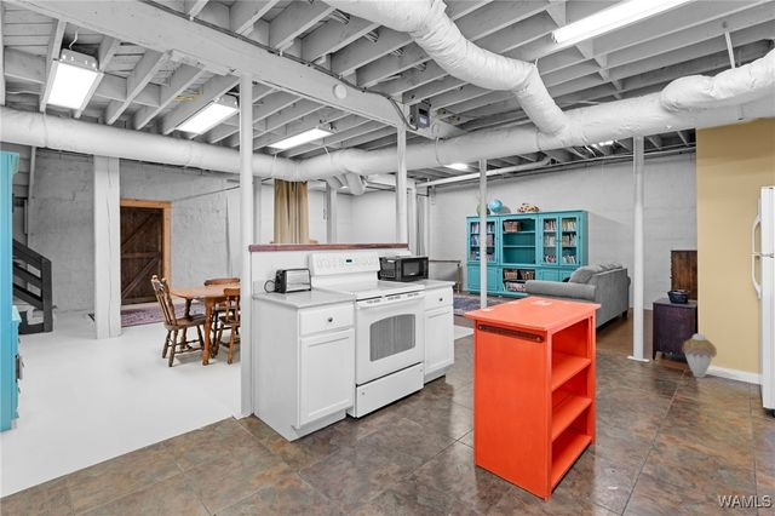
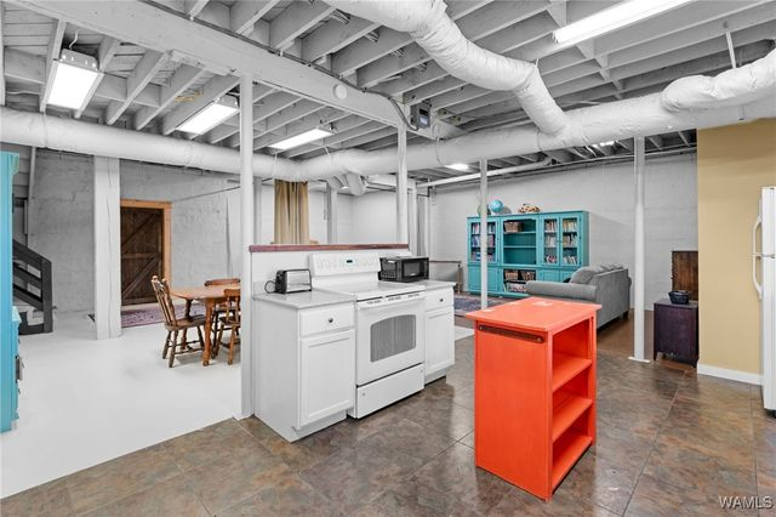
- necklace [681,333,718,379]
